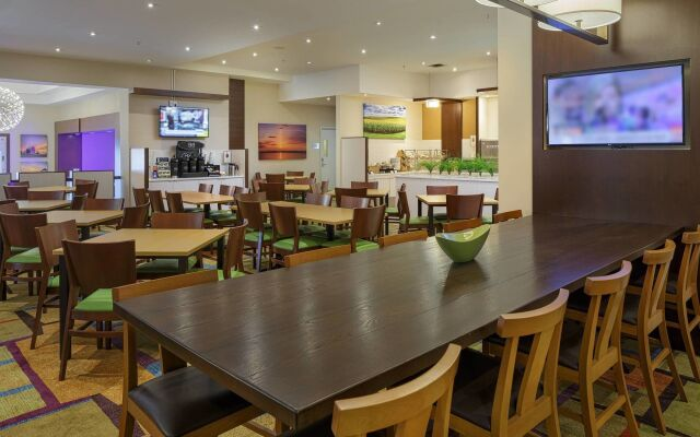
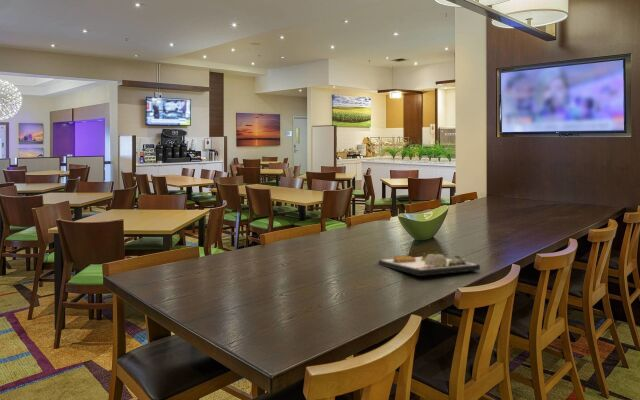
+ dinner plate [377,250,481,277]
